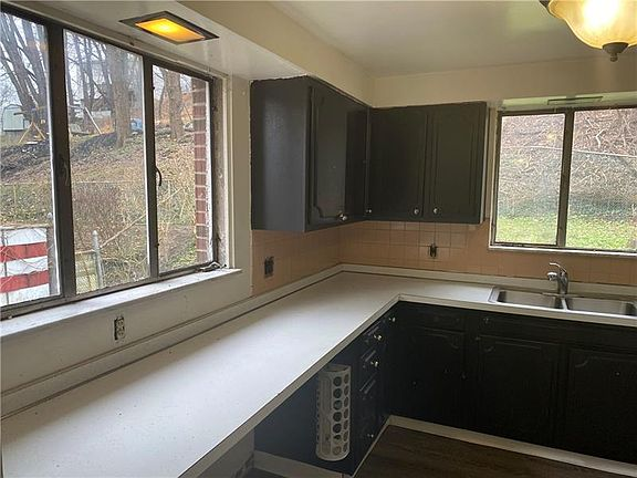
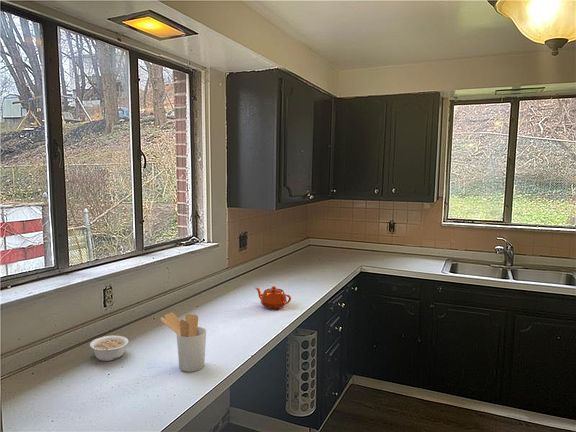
+ teapot [255,285,292,310]
+ legume [89,335,129,362]
+ utensil holder [159,311,207,373]
